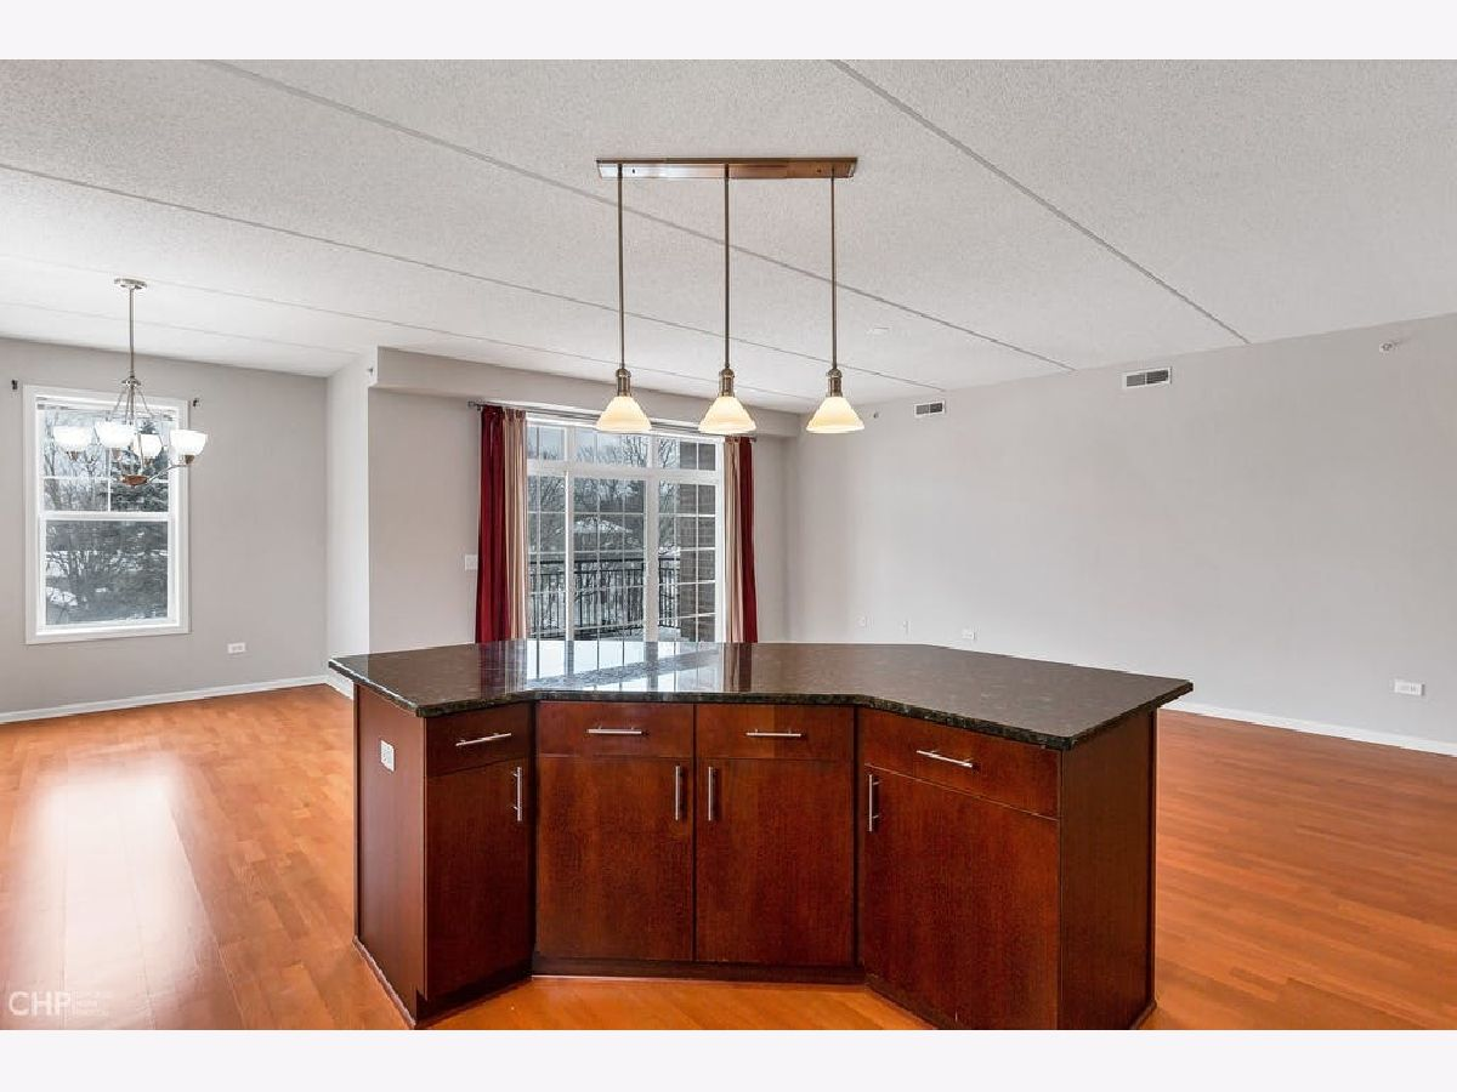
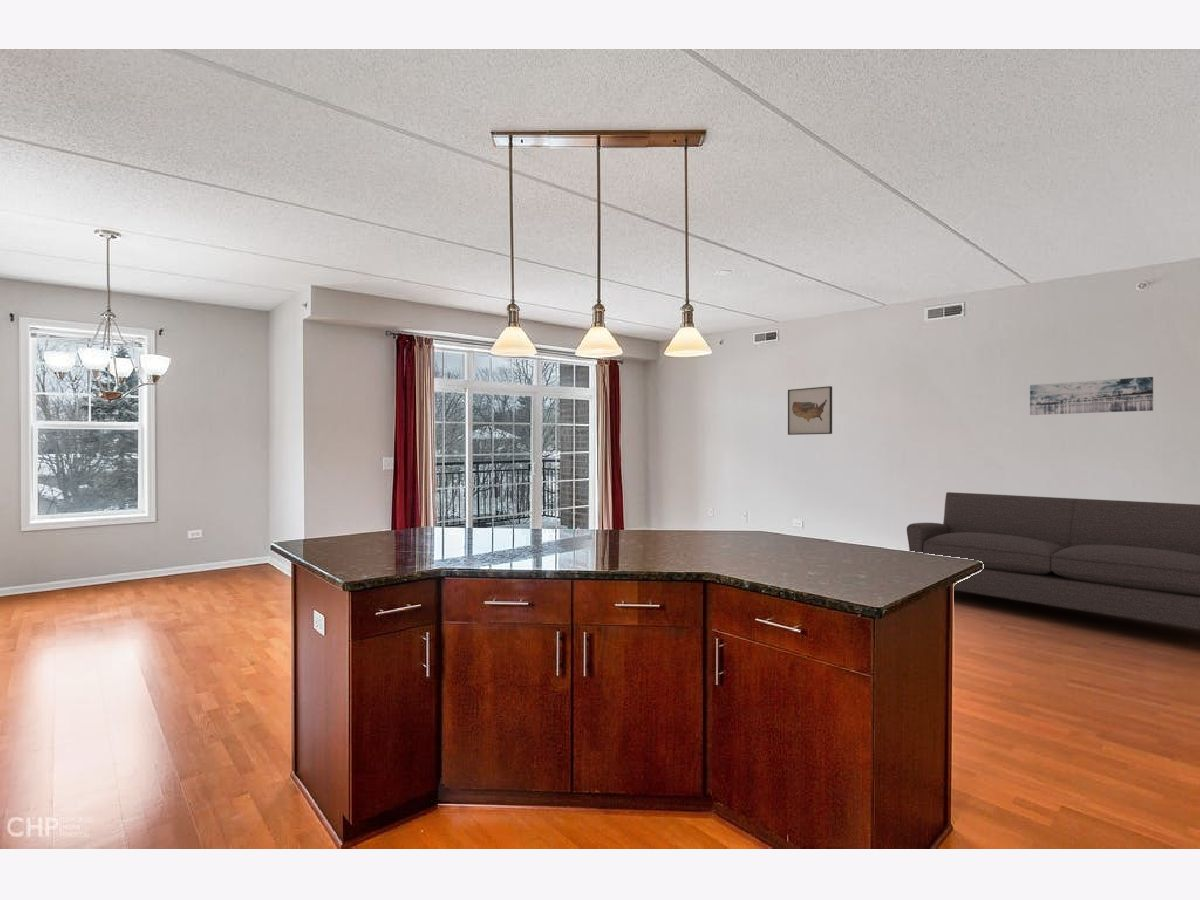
+ wall art [1029,376,1154,416]
+ wall art [787,385,833,436]
+ sofa [906,491,1200,630]
